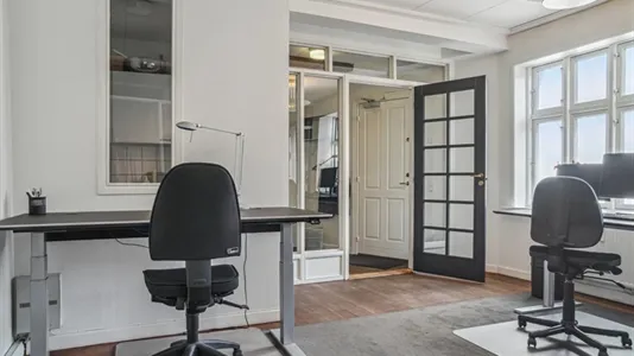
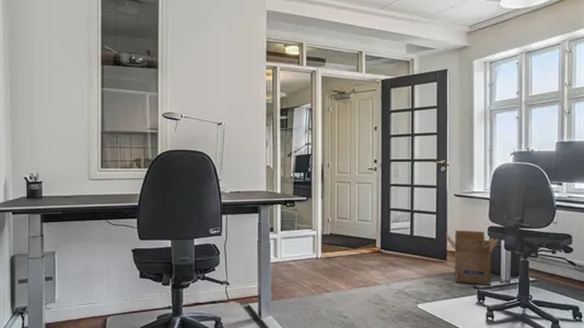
+ cardboard box [445,230,500,286]
